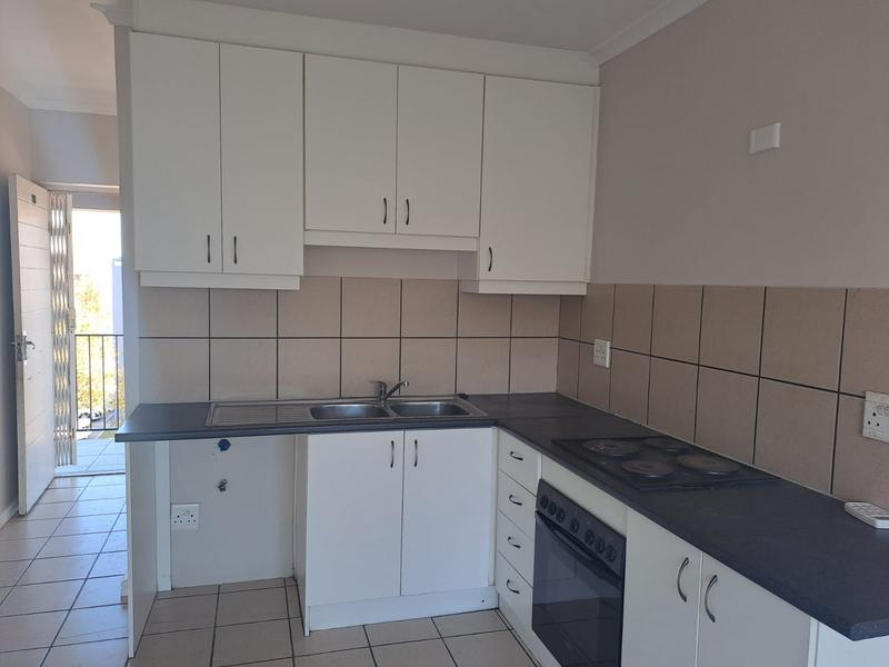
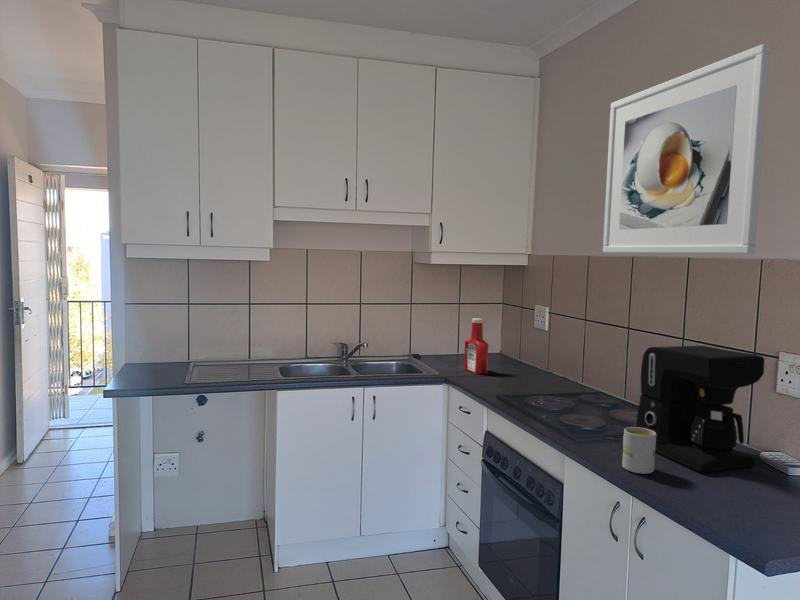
+ coffee maker [635,345,765,473]
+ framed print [602,43,771,255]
+ soap bottle [463,317,489,375]
+ mug [621,426,656,475]
